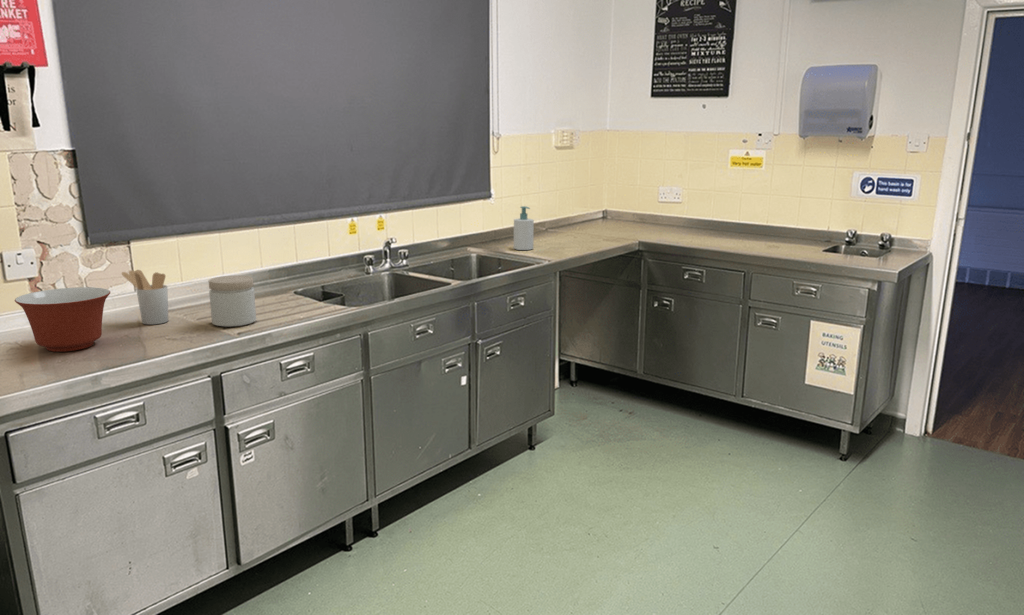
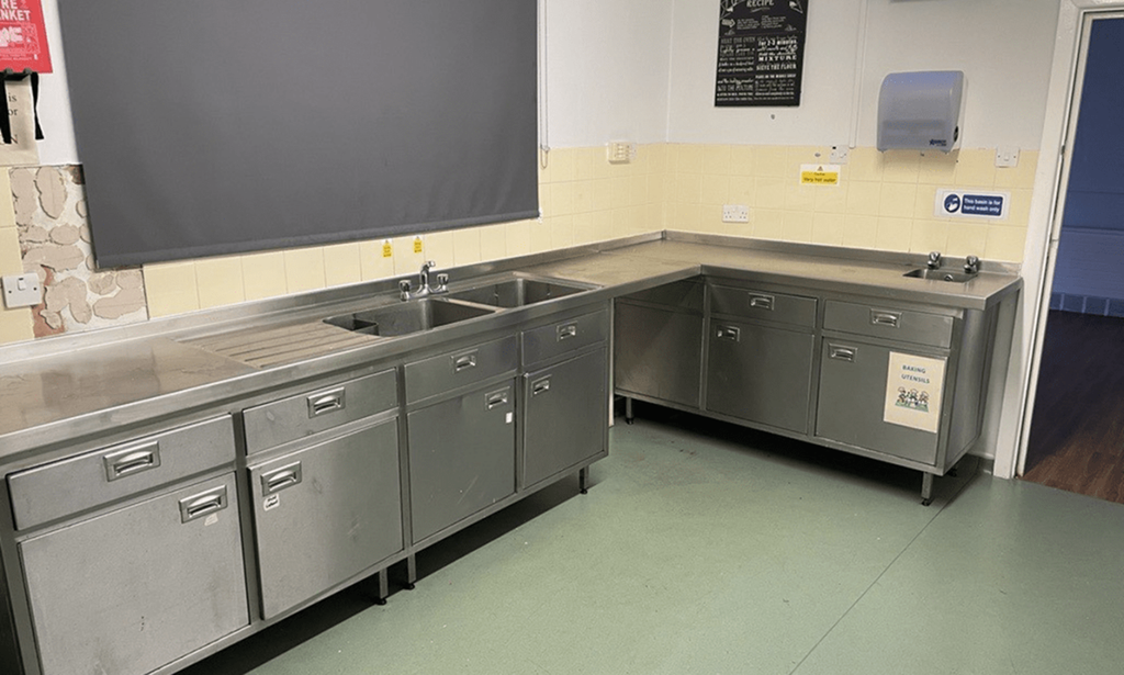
- soap bottle [513,205,535,251]
- jar [208,274,257,328]
- utensil holder [121,269,169,326]
- mixing bowl [14,286,111,353]
